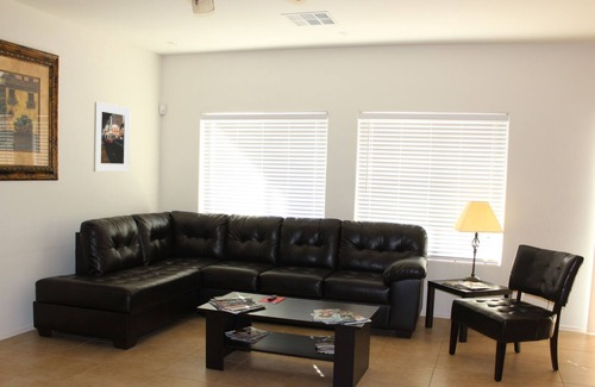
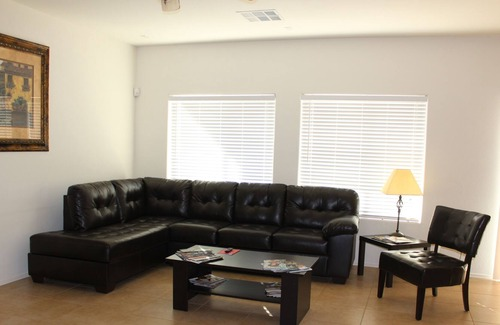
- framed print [93,101,131,173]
